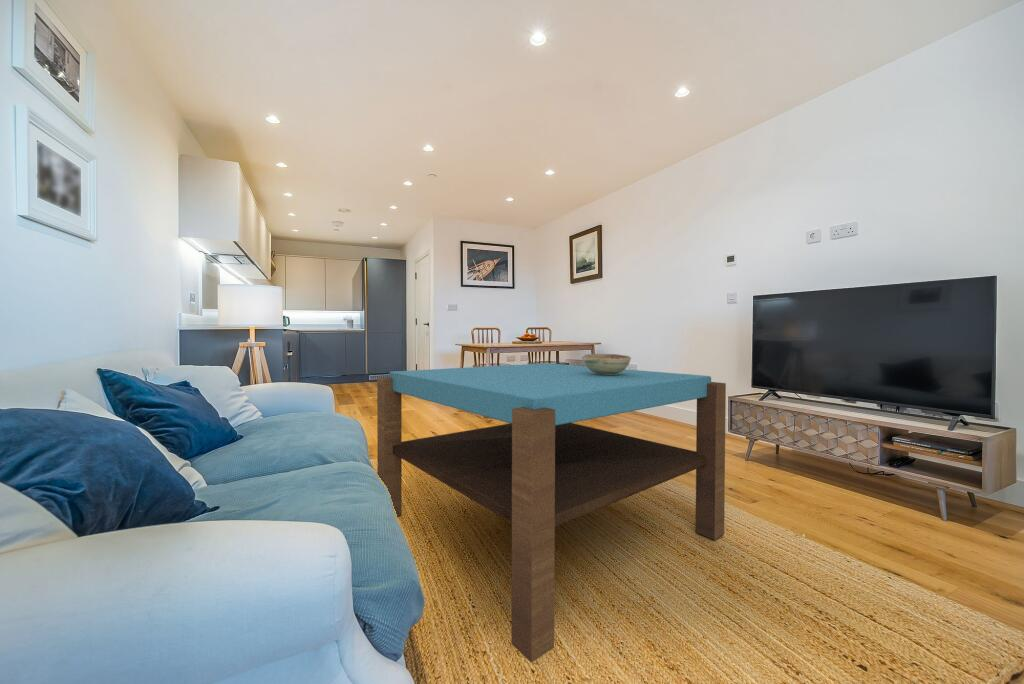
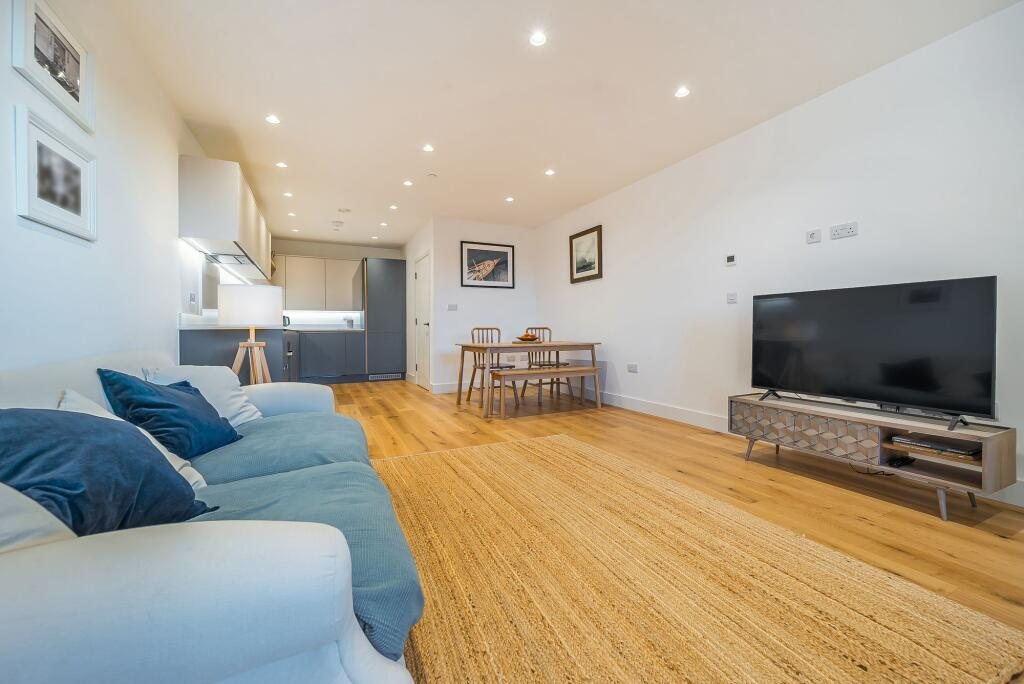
- coffee table [376,362,727,663]
- decorative bowl [581,353,632,375]
